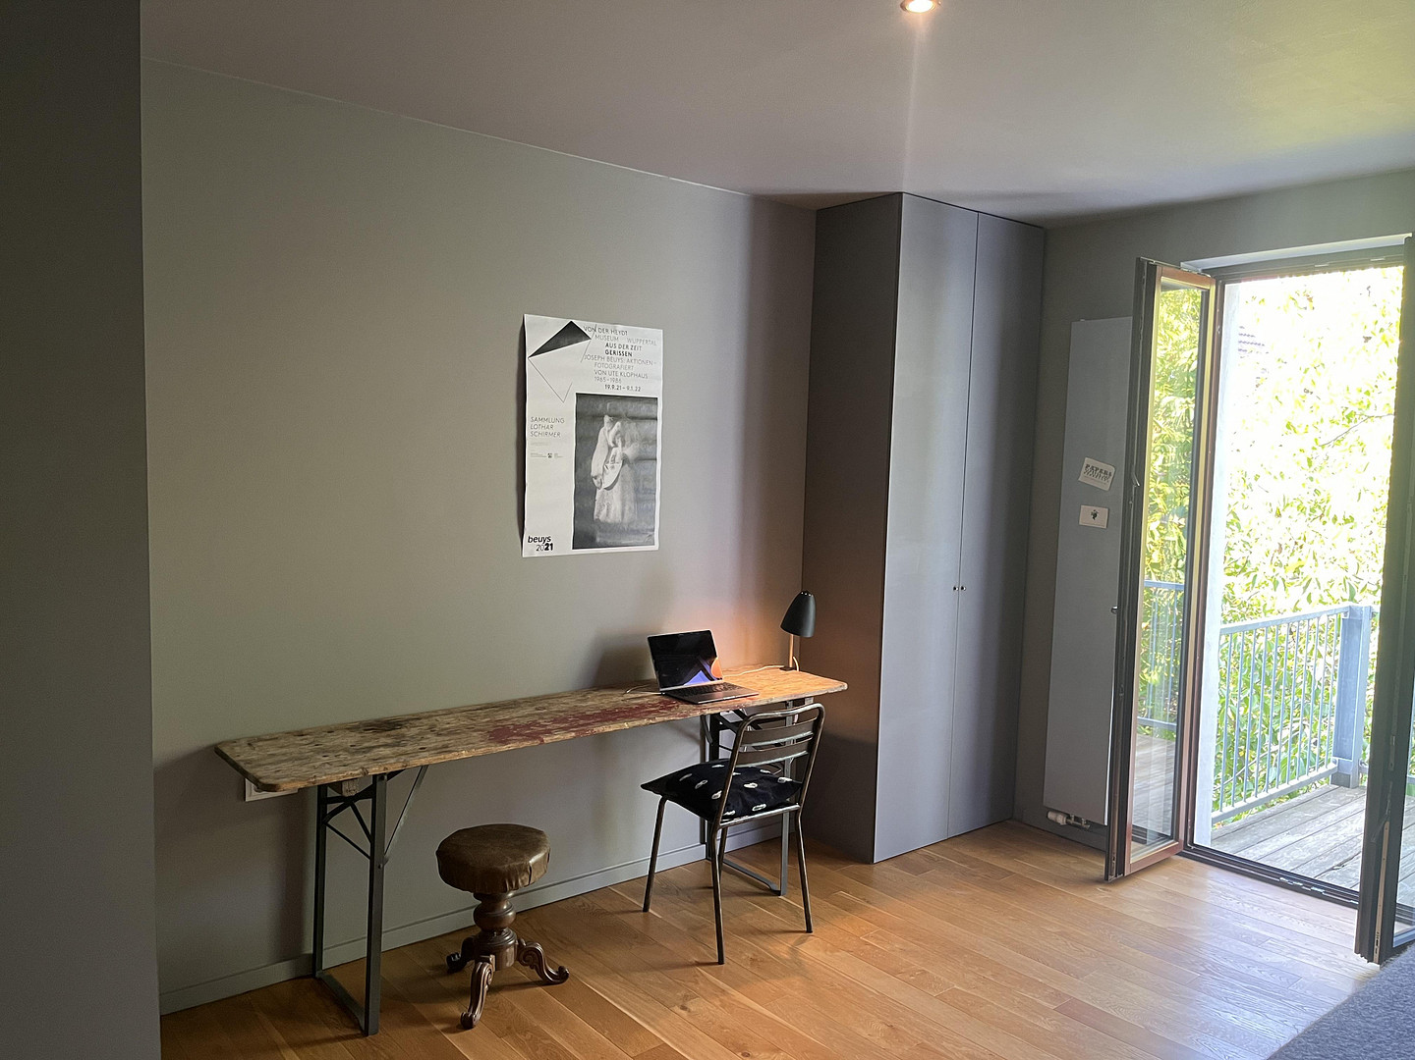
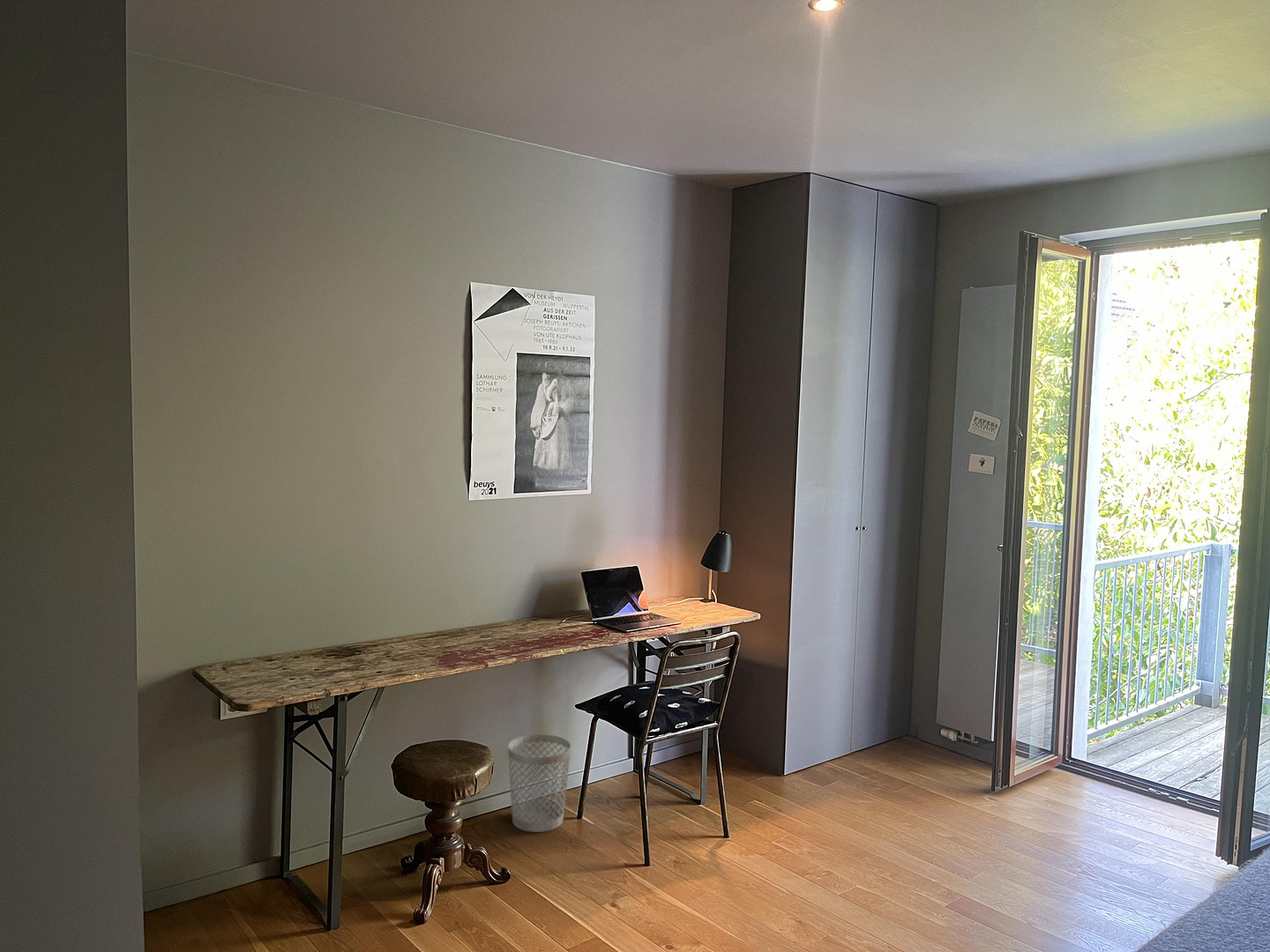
+ wastebasket [507,733,571,833]
